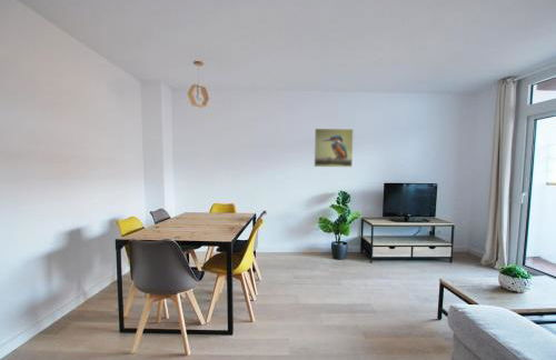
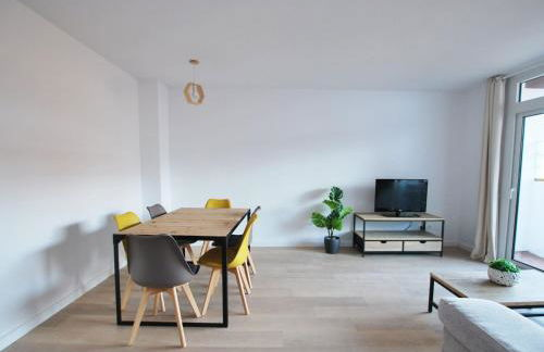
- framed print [312,128,355,169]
